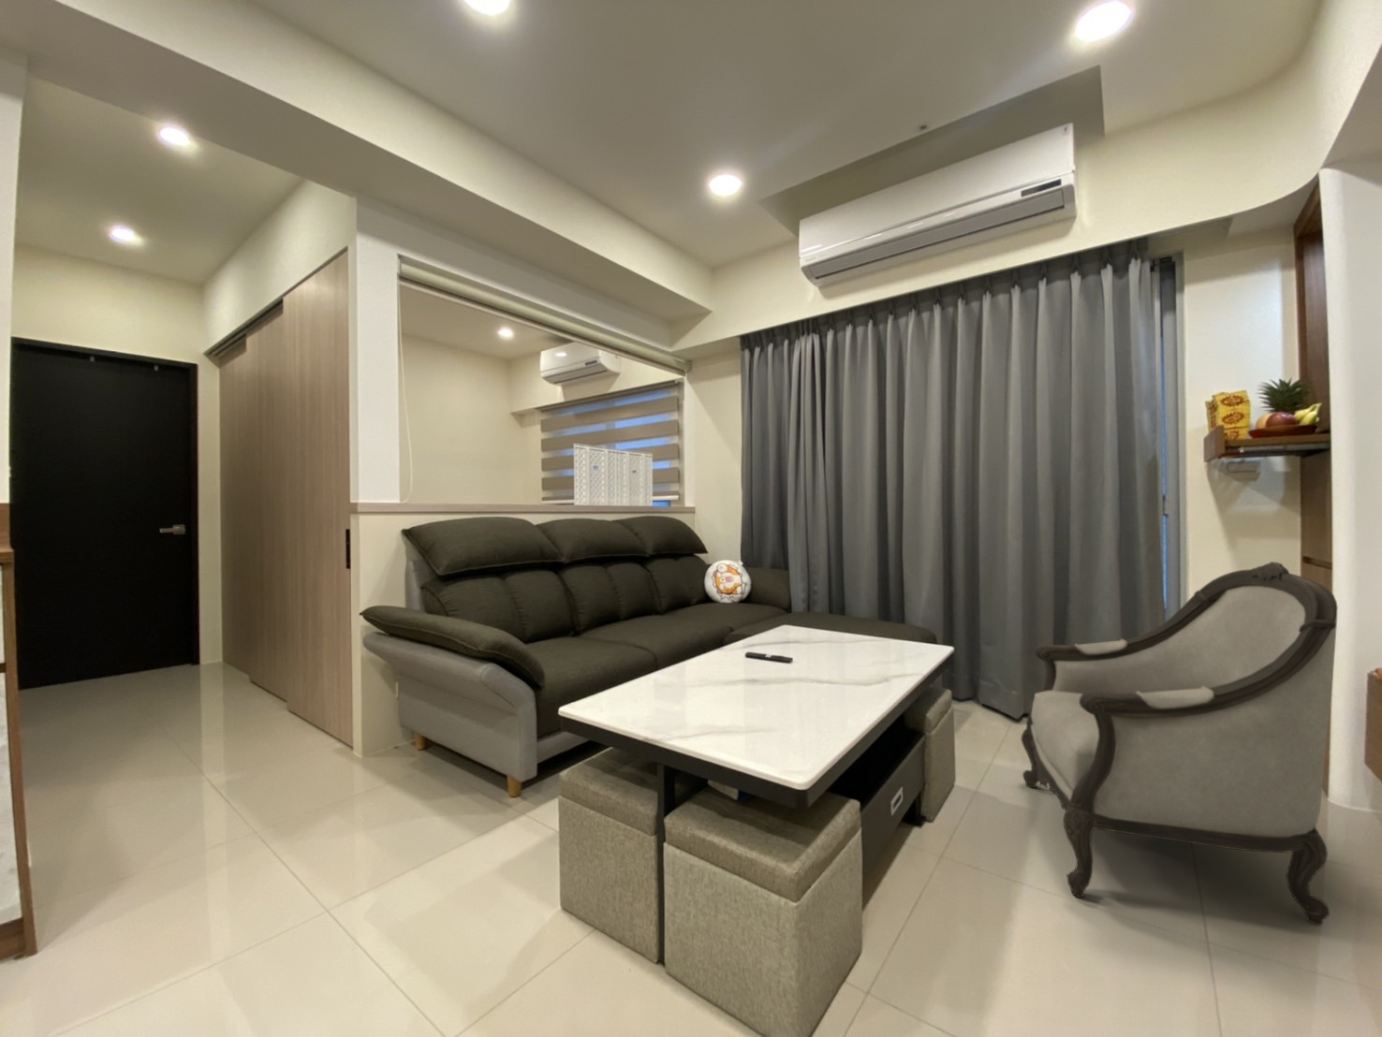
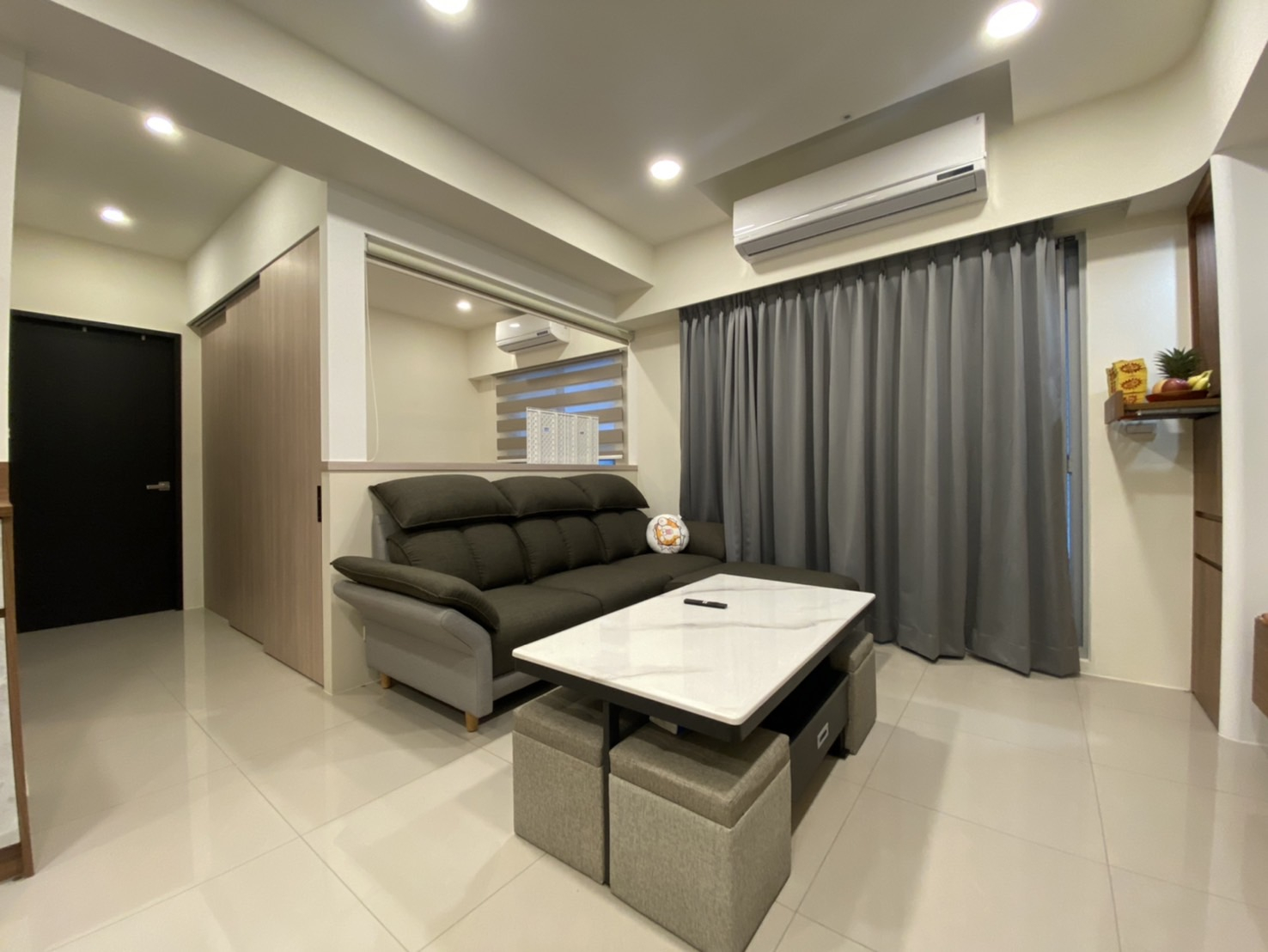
- armchair [1020,561,1338,926]
